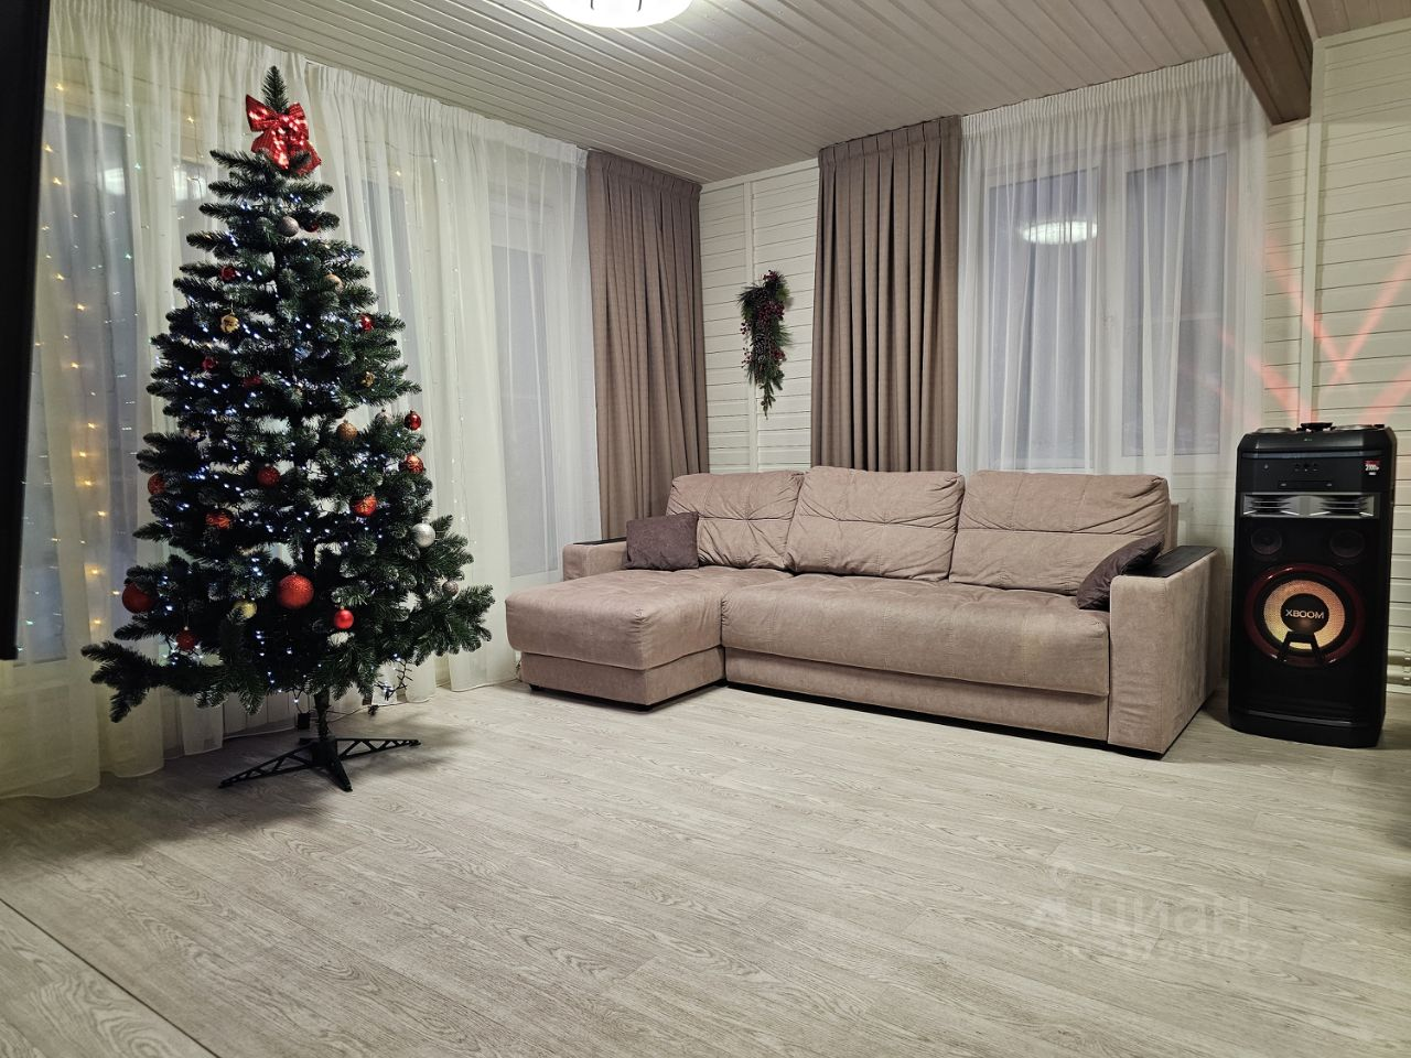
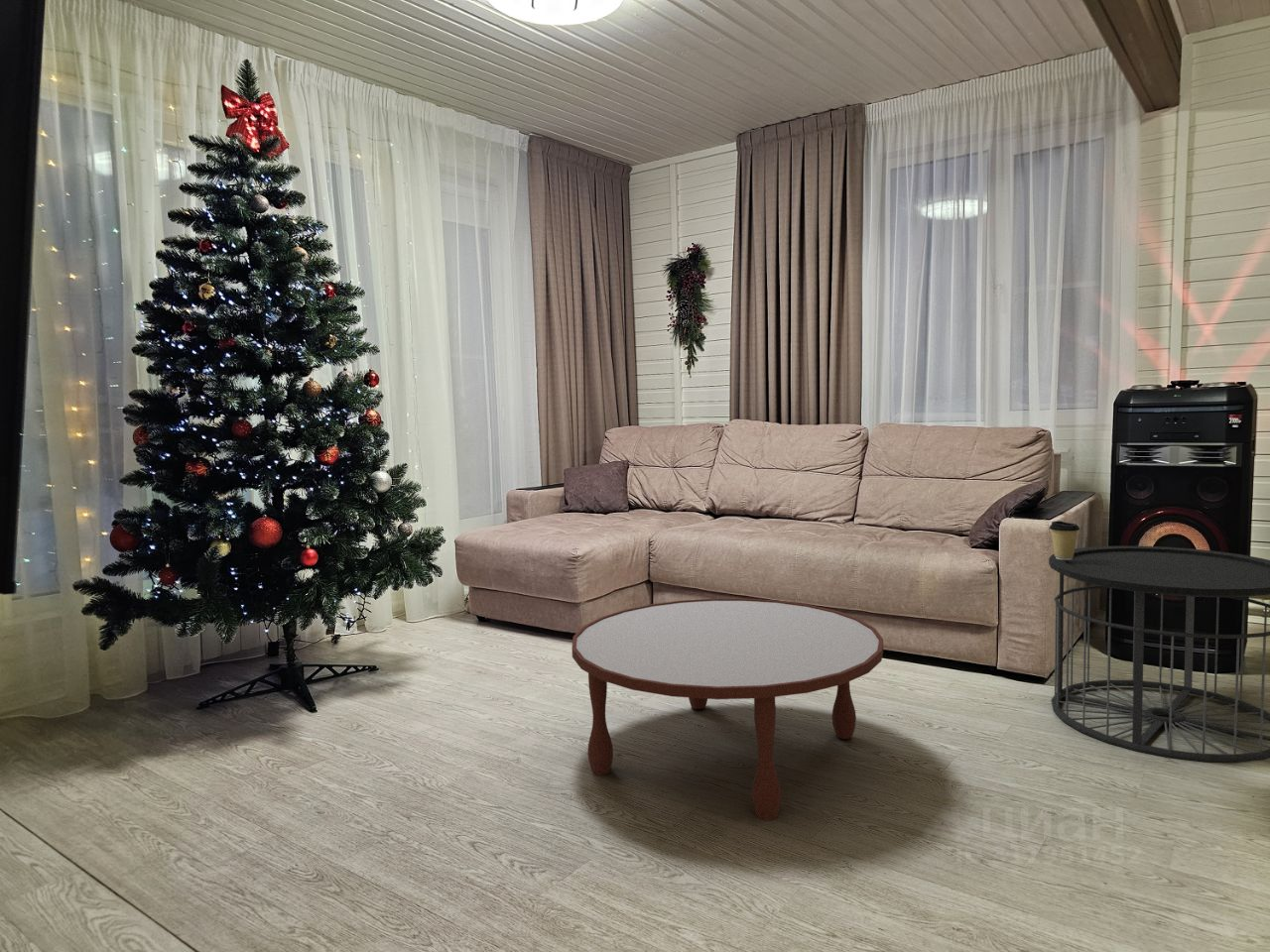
+ coffee table [571,598,884,821]
+ side table [1048,545,1270,764]
+ coffee cup [1048,521,1080,560]
